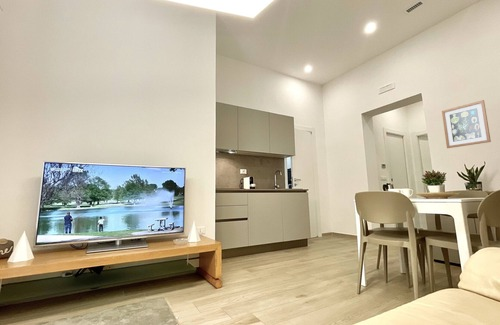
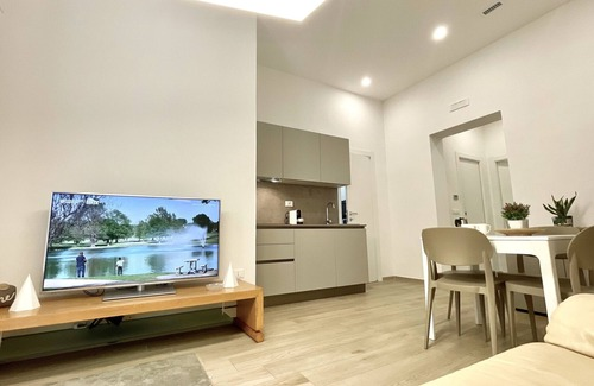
- wall art [441,99,492,149]
